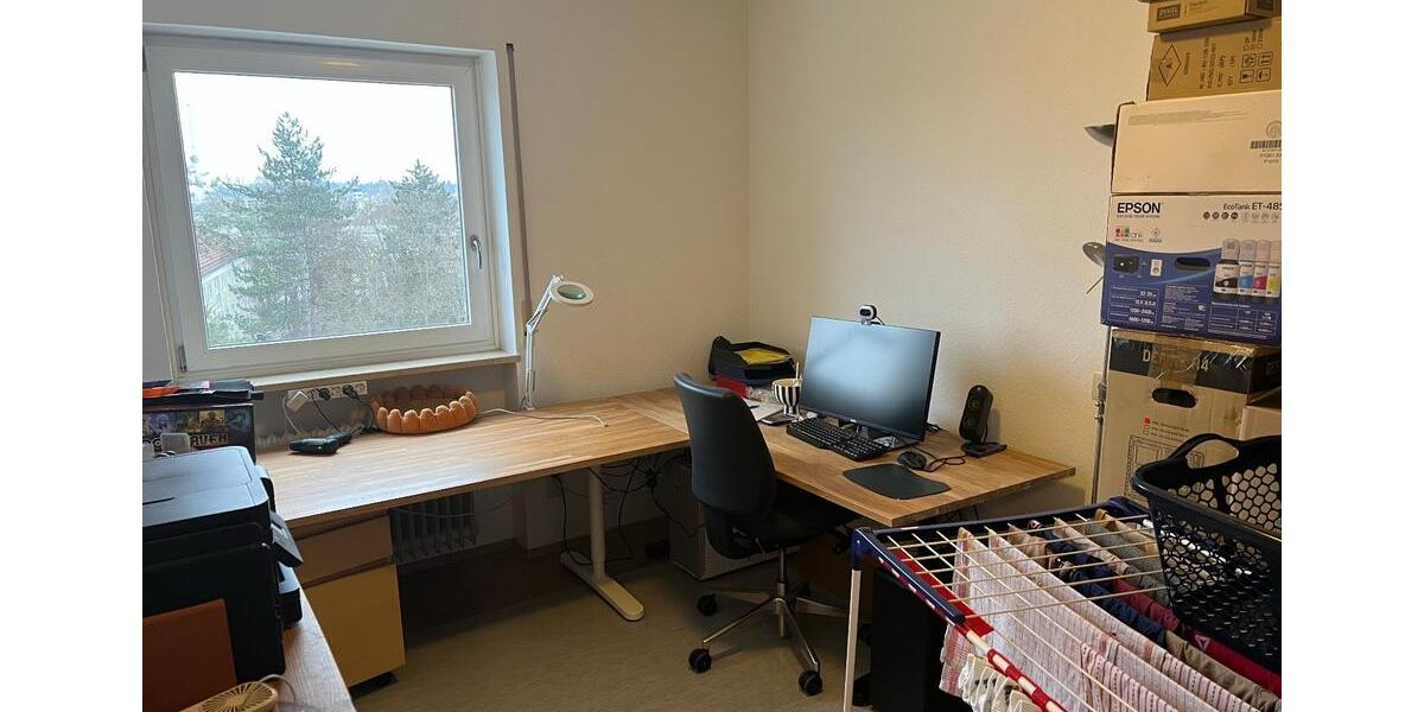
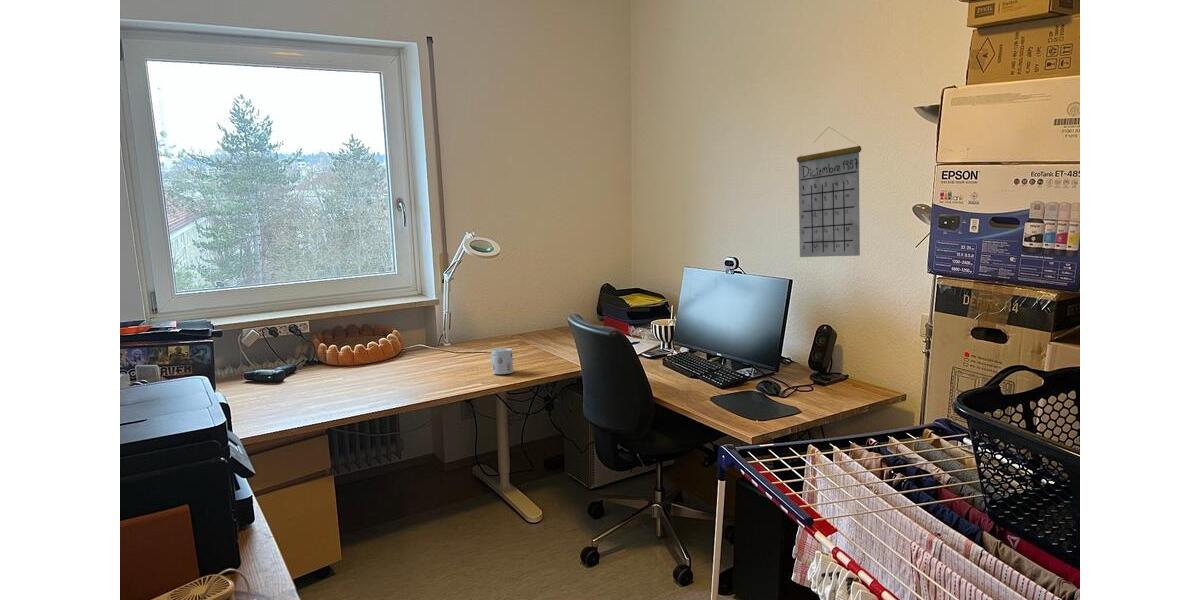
+ mug [490,348,514,375]
+ calendar [796,126,862,258]
